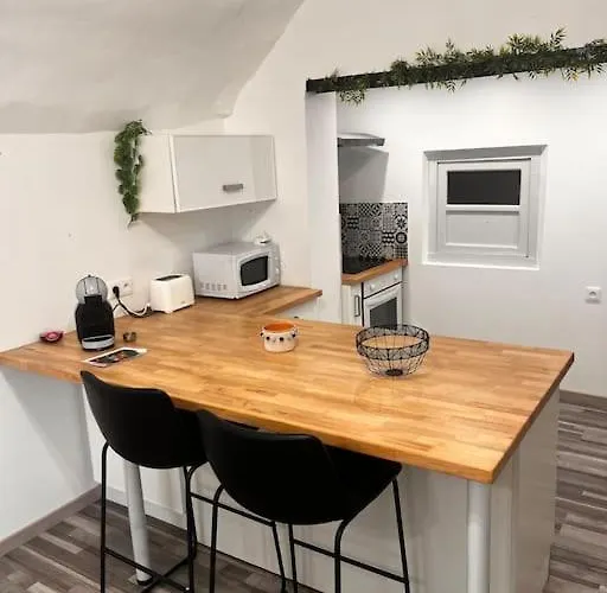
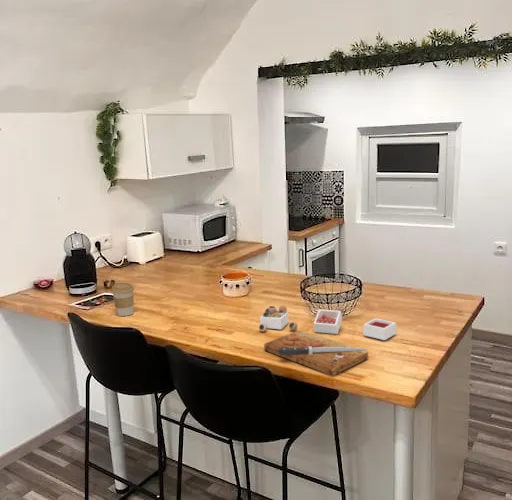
+ coffee cup [111,282,135,317]
+ cutting board [258,305,397,376]
